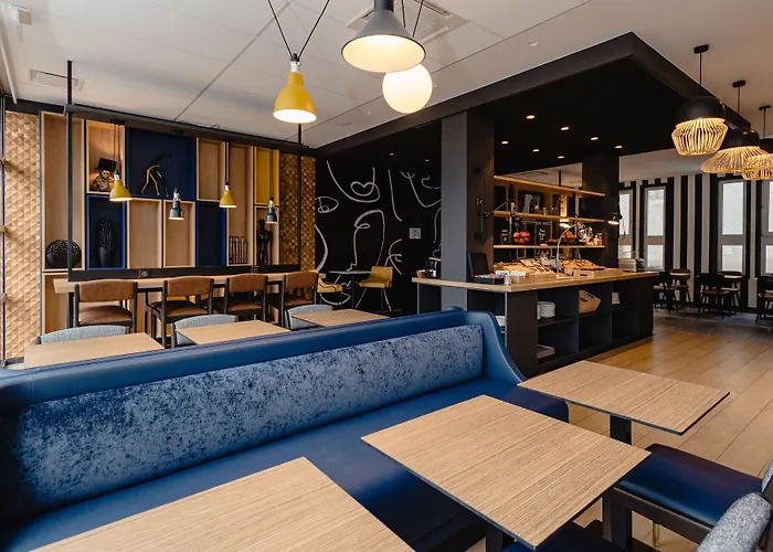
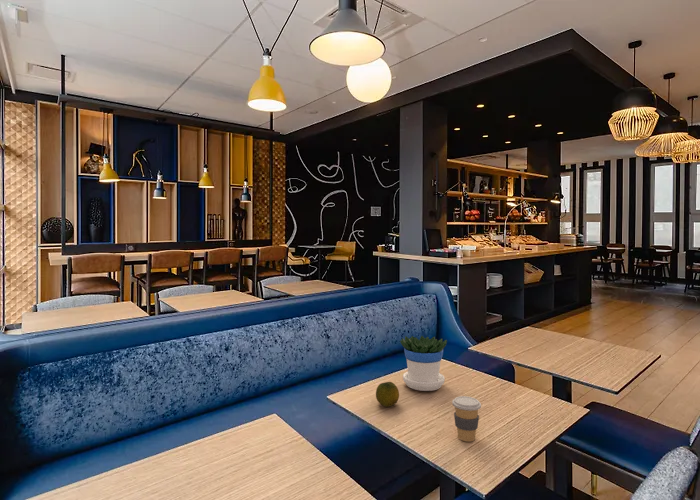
+ coffee cup [451,395,482,443]
+ flowerpot [399,335,448,392]
+ fruit [375,381,400,408]
